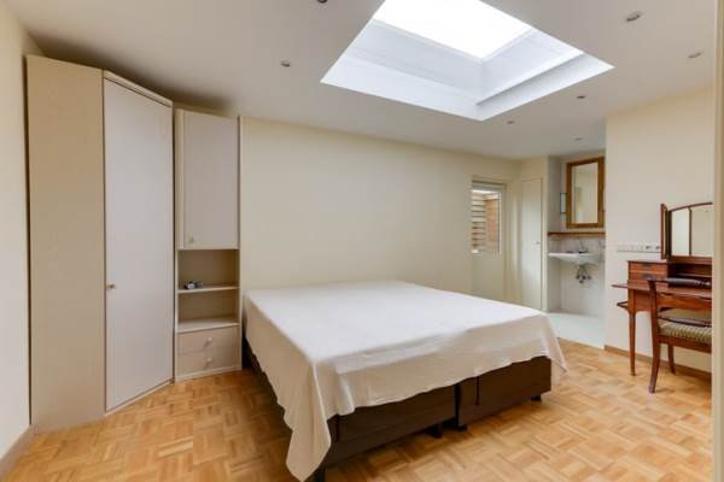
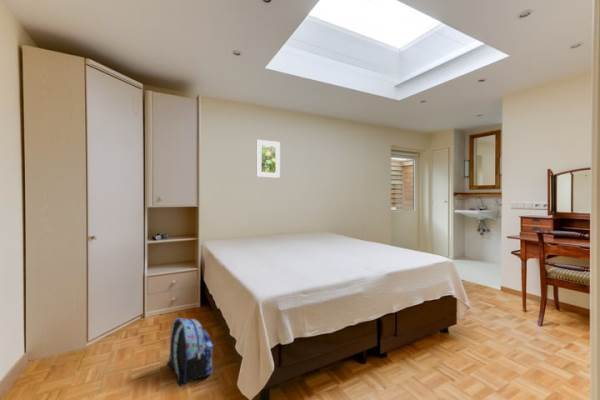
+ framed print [256,139,281,179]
+ backpack [166,316,214,388]
